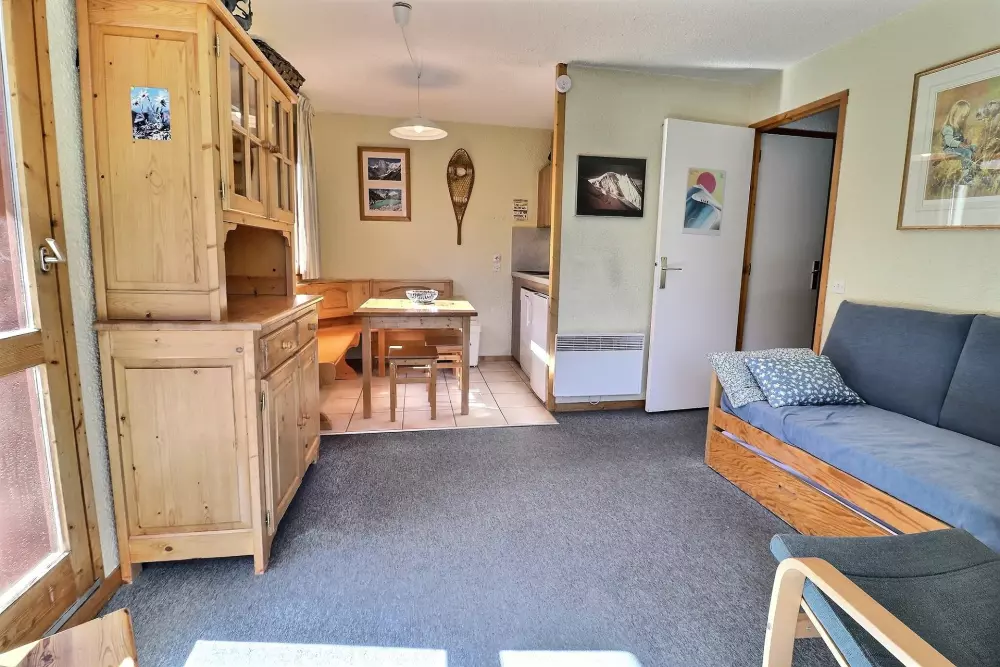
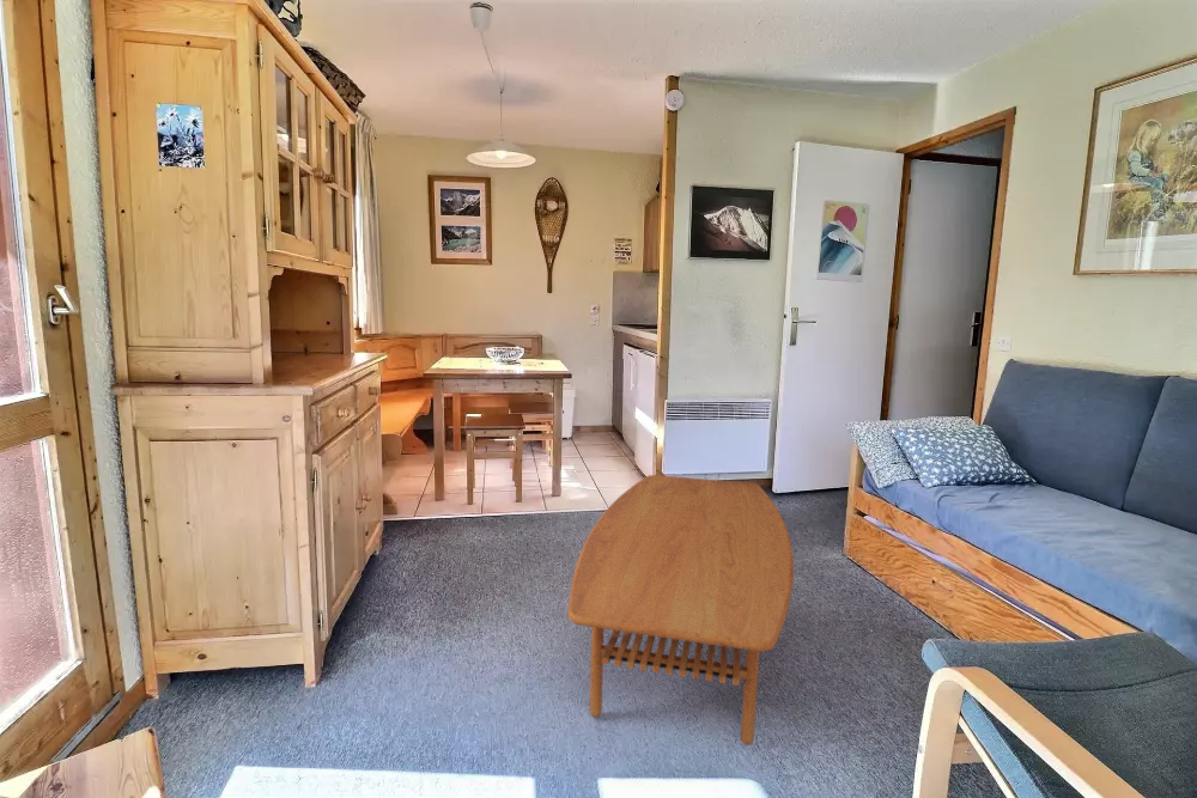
+ coffee table [567,474,795,747]
